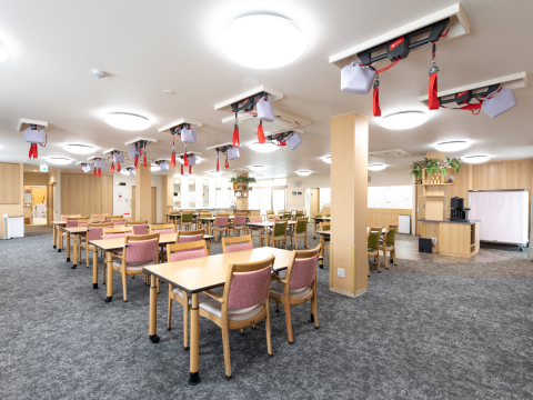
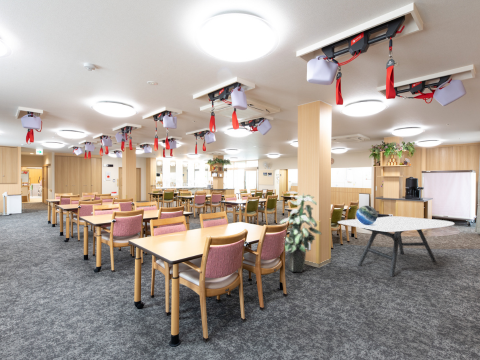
+ decorative globe [355,205,379,225]
+ dining table [337,215,455,278]
+ indoor plant [279,190,323,273]
